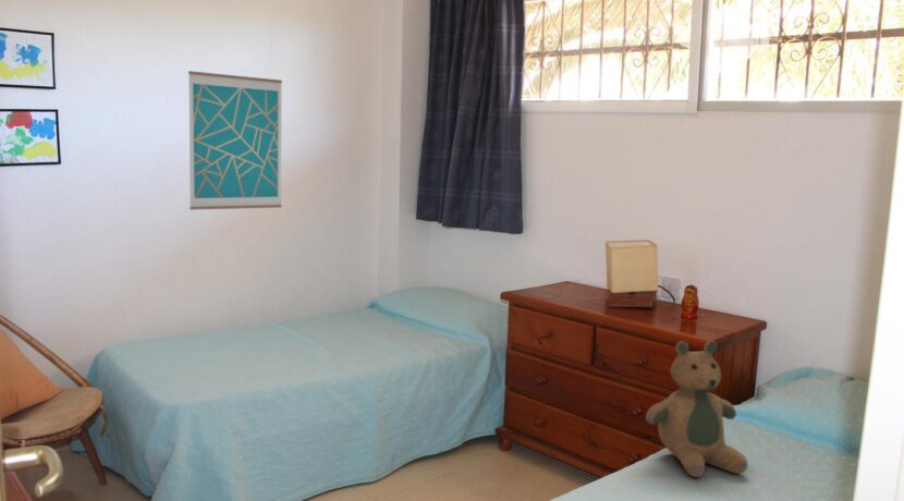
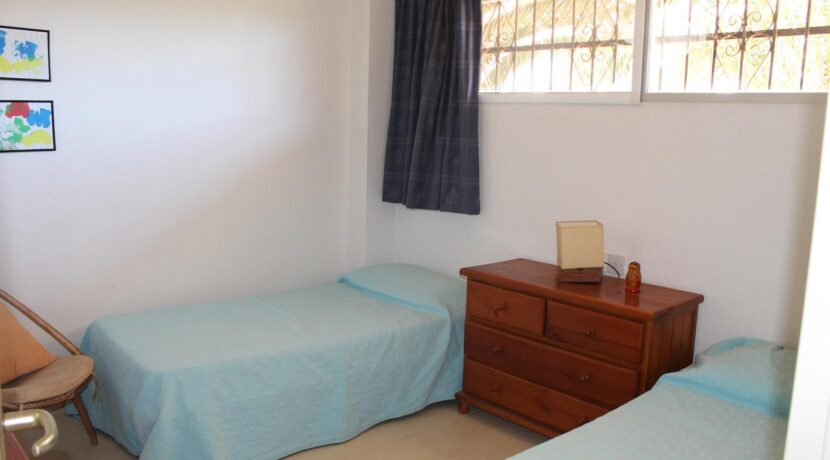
- teddy bear [645,339,749,478]
- wall art [187,70,283,211]
